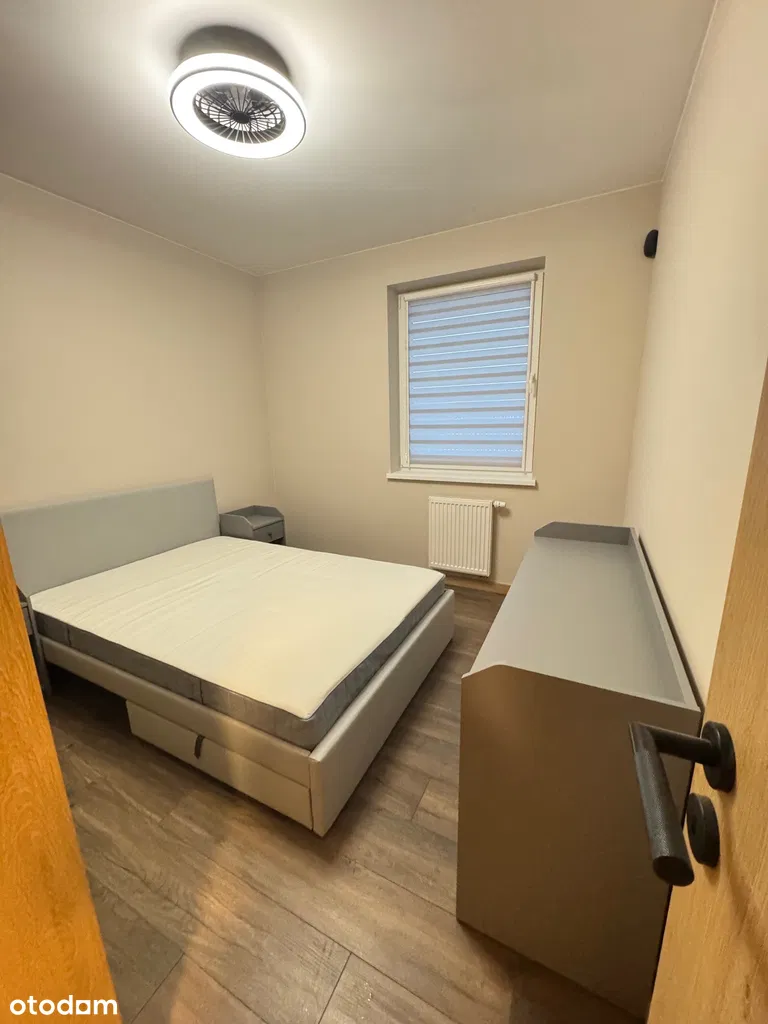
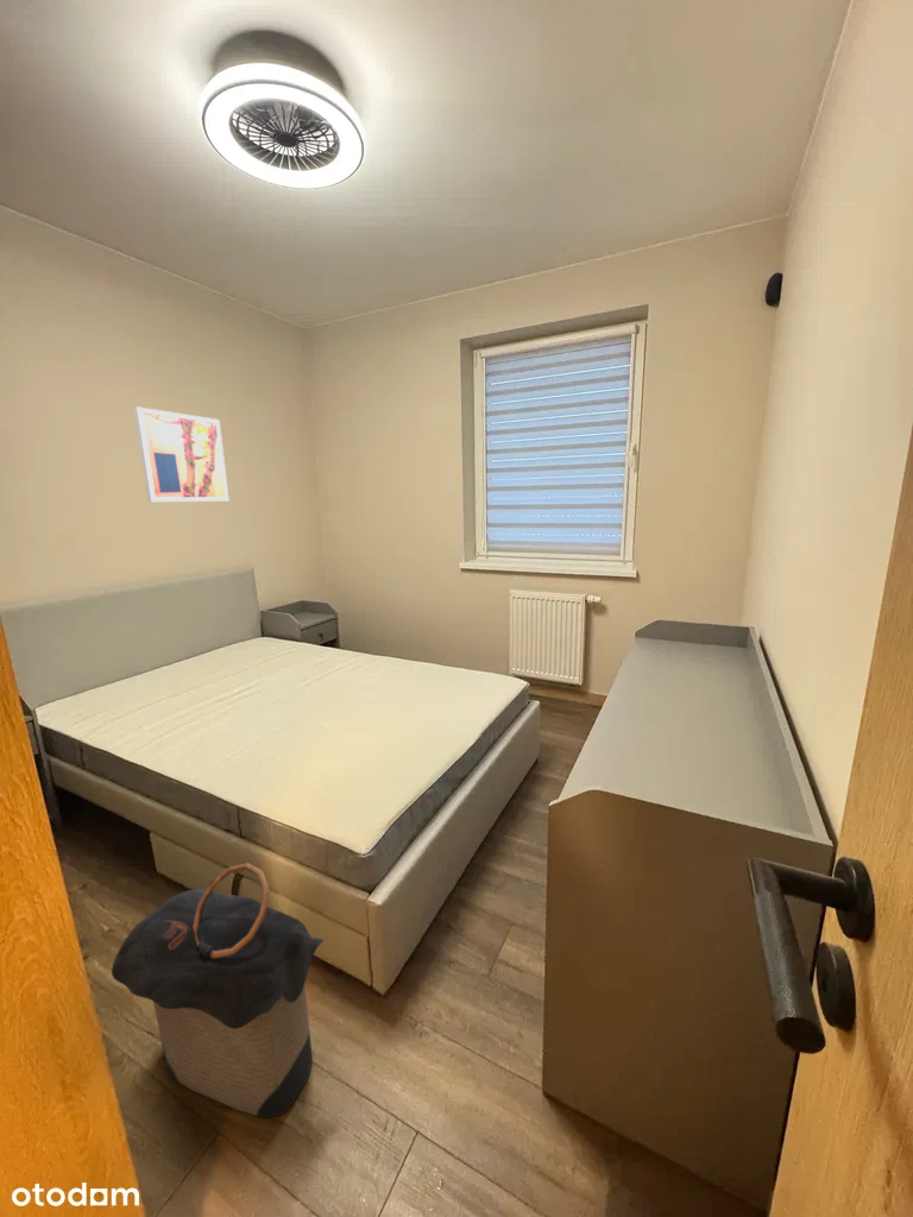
+ laundry hamper [111,862,325,1118]
+ wall art [132,405,231,503]
